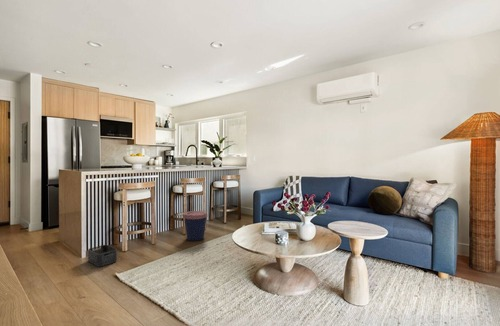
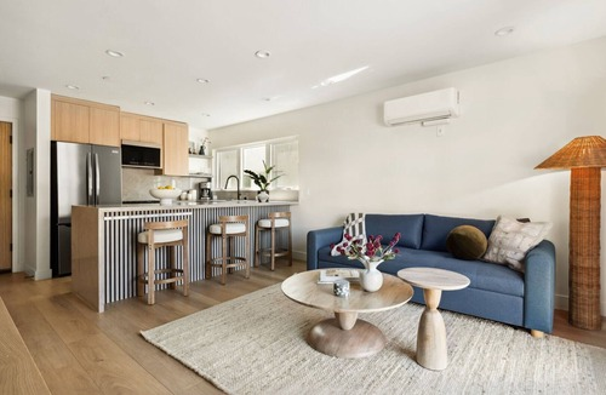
- coffee cup [182,210,208,242]
- storage bin [87,244,118,267]
